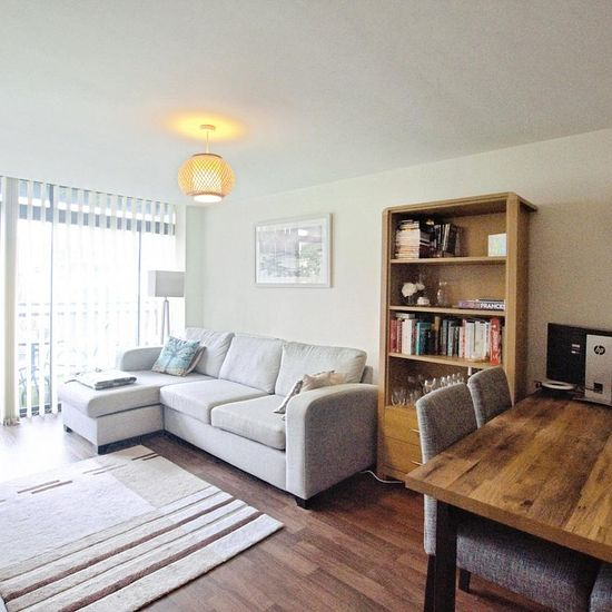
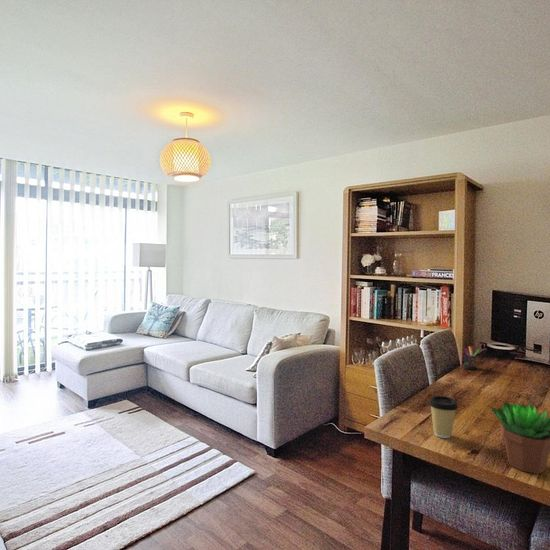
+ pen holder [463,345,481,371]
+ coffee cup [428,395,459,439]
+ succulent plant [490,400,550,475]
